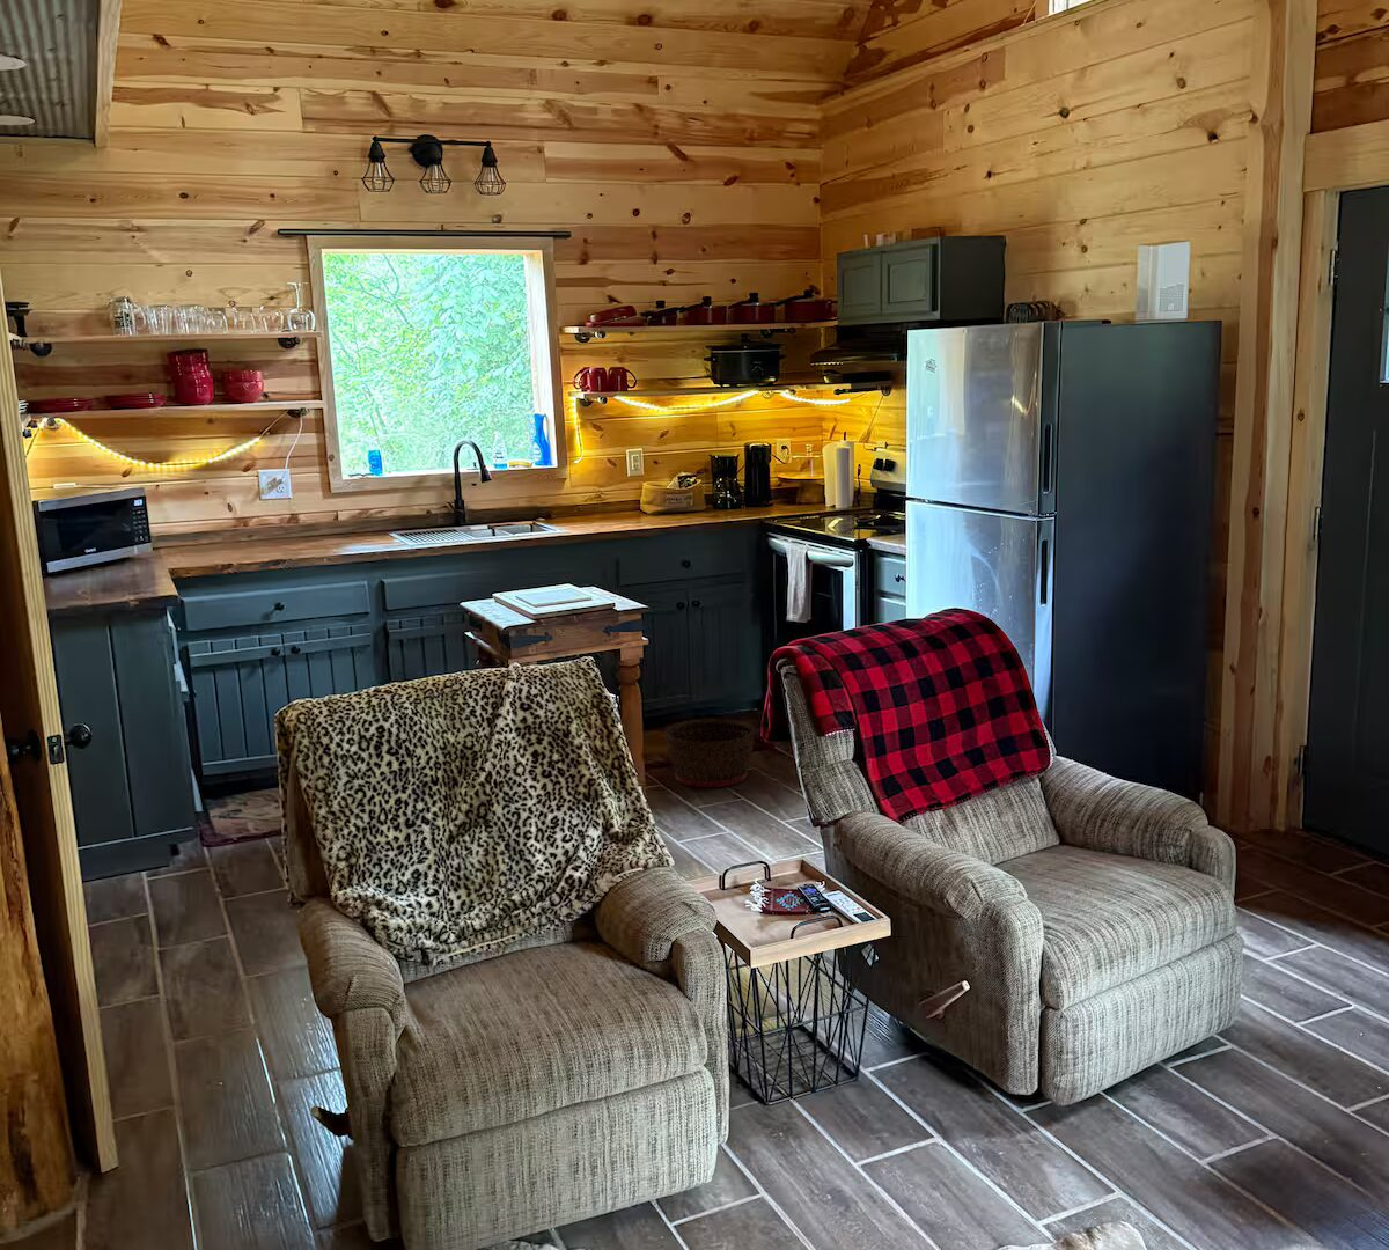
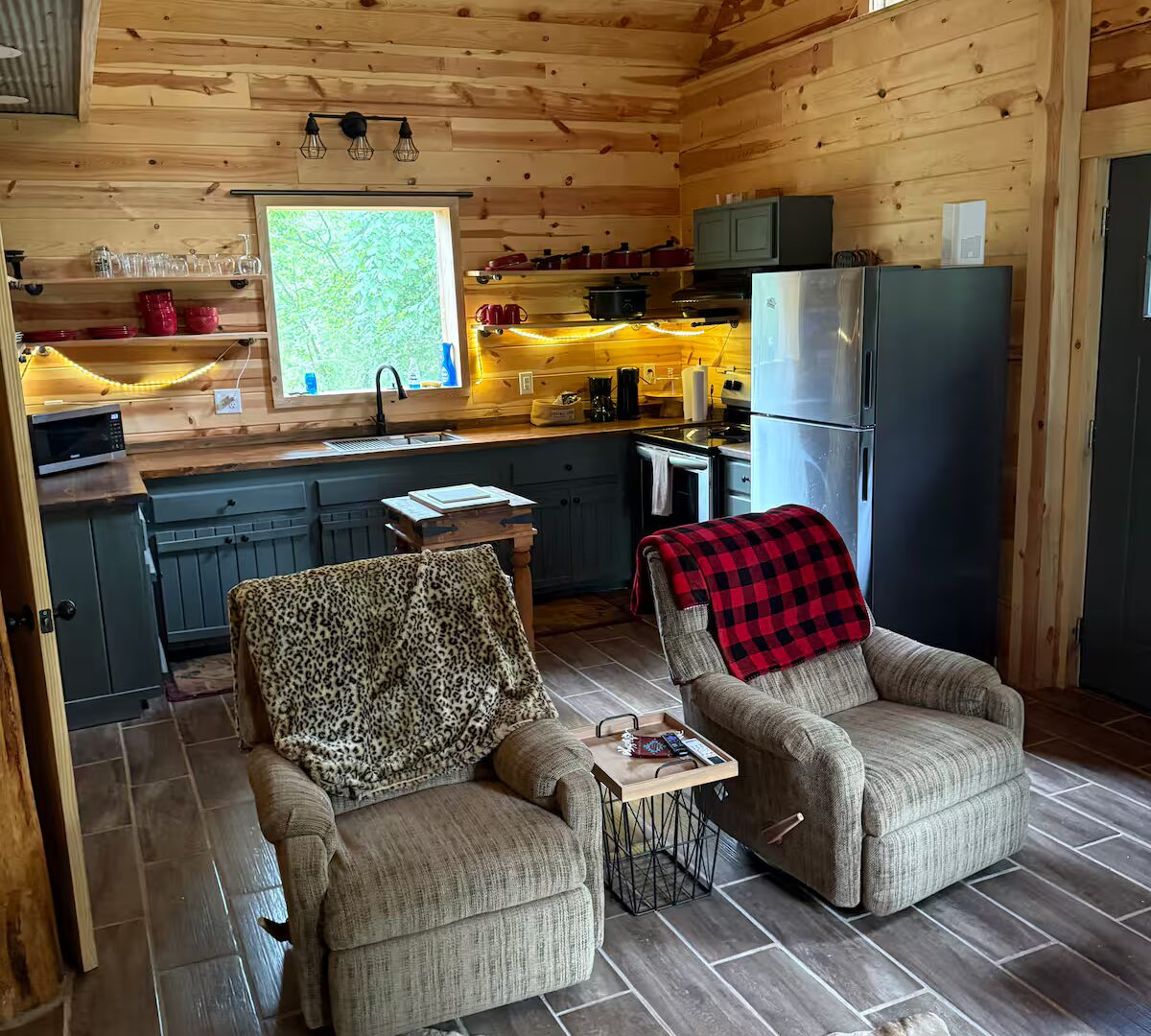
- basket [664,717,755,788]
